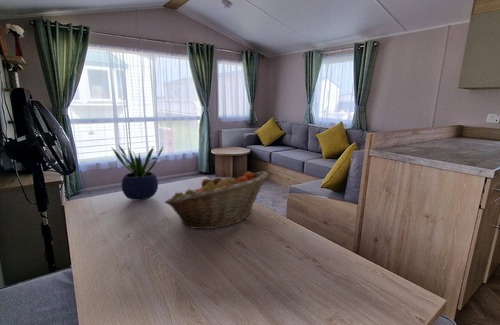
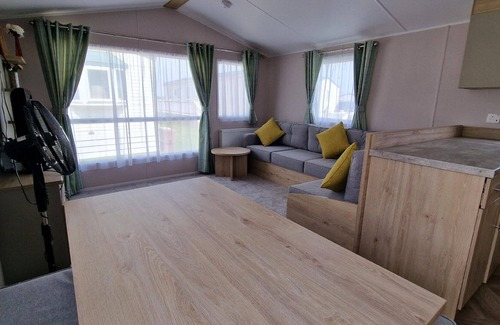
- potted plant [110,145,164,201]
- fruit basket [163,170,269,230]
